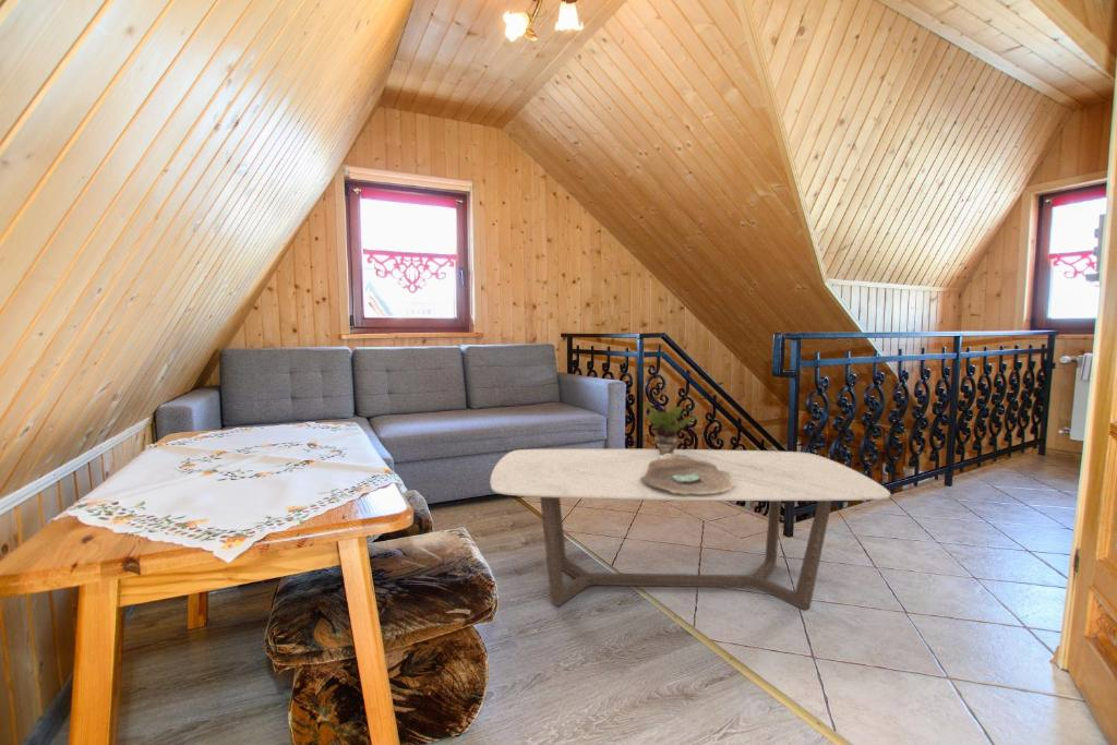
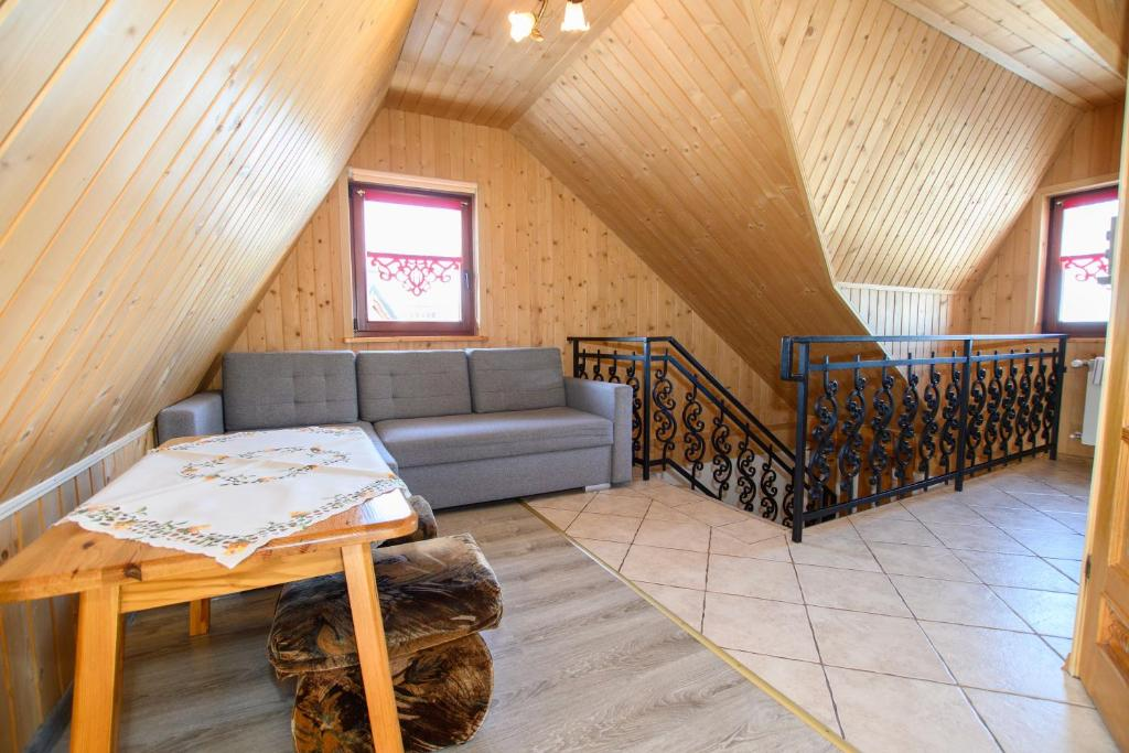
- coffee table [489,448,891,611]
- decorative bowl [640,454,735,494]
- potted plant [642,400,699,455]
